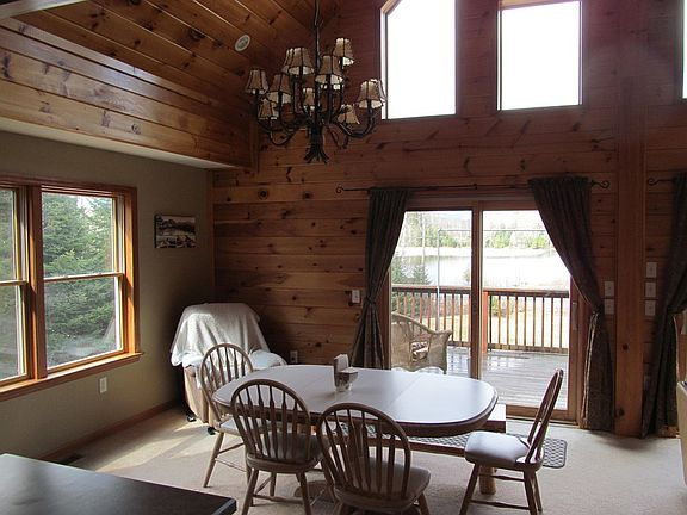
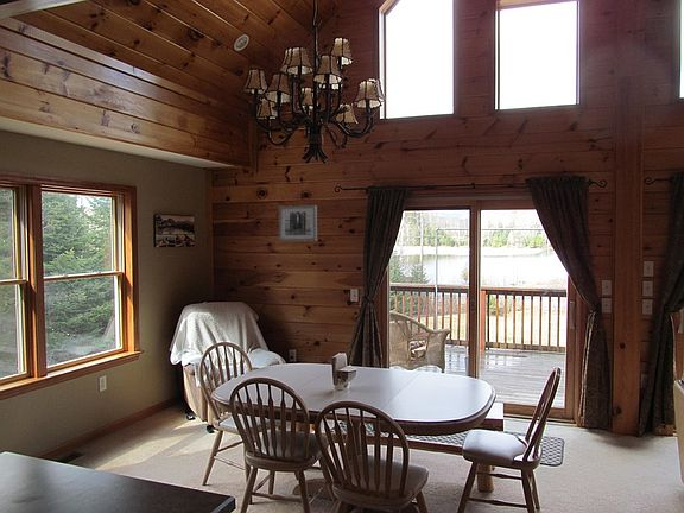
+ wall art [278,204,318,242]
